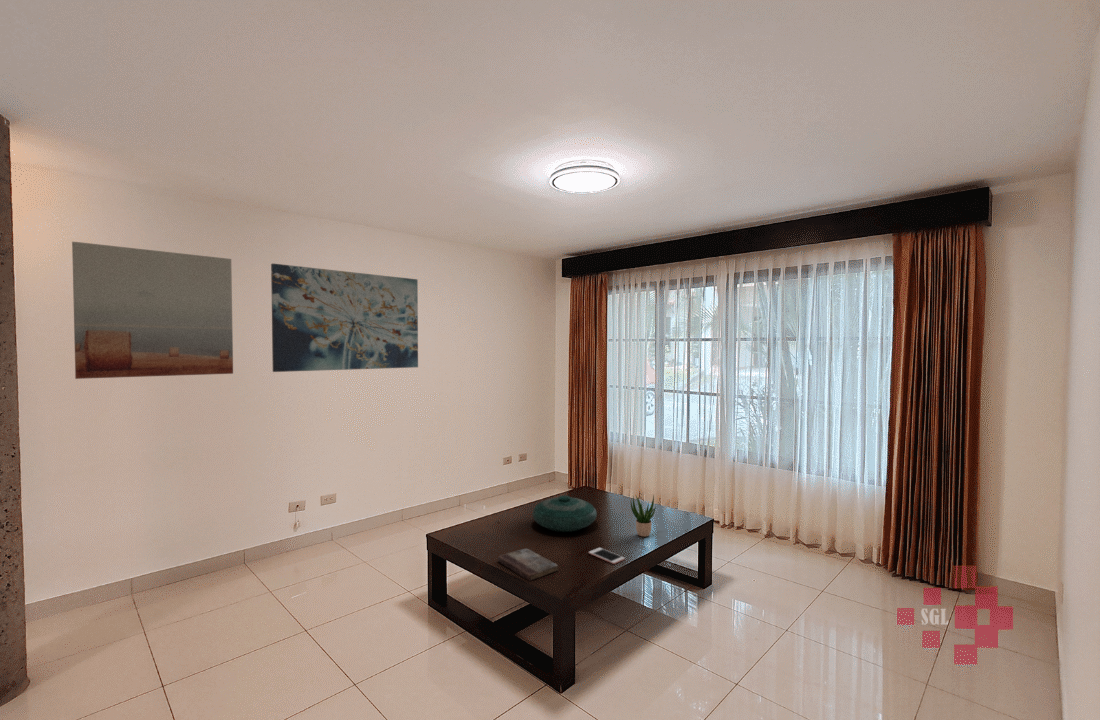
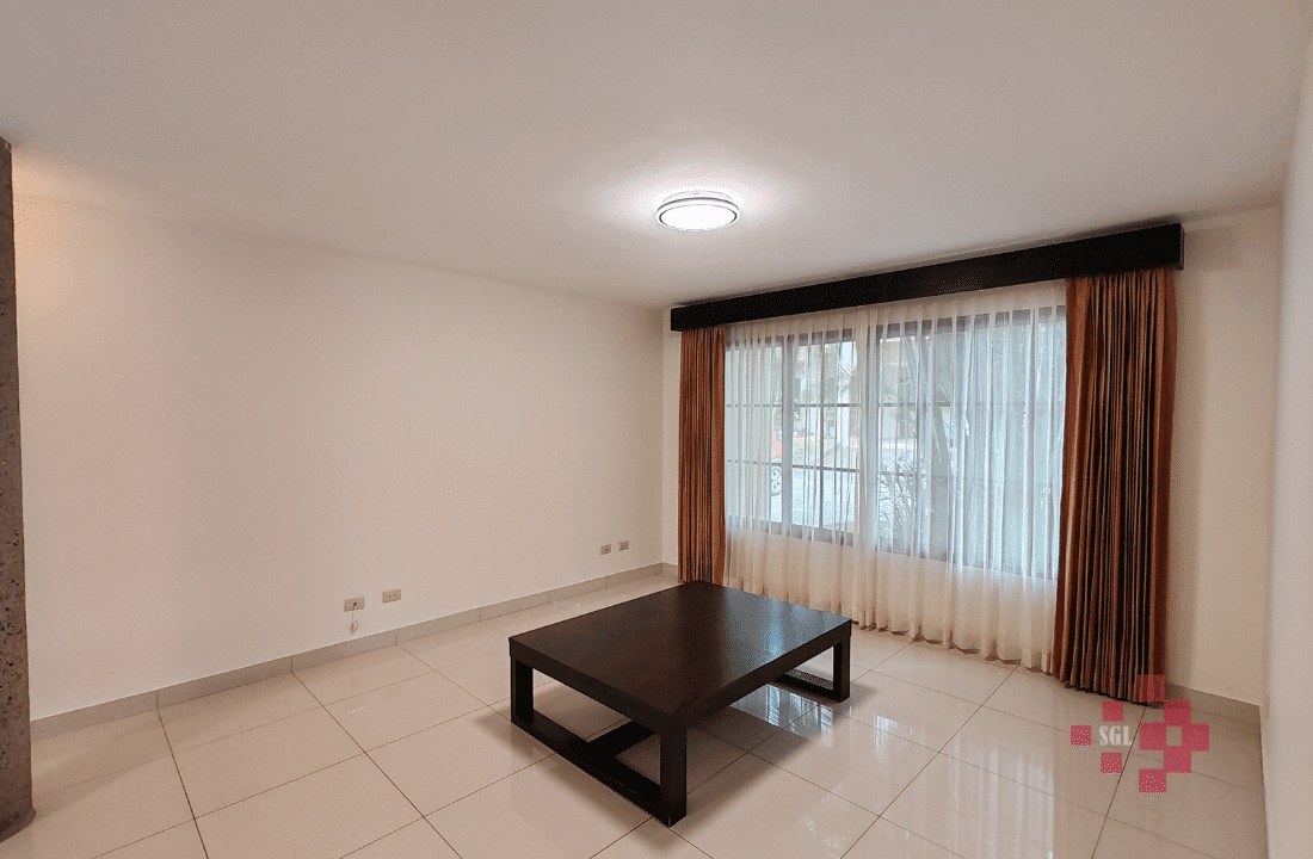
- potted plant [630,493,656,538]
- cell phone [588,547,626,565]
- wall art [270,263,419,373]
- wall art [71,241,234,380]
- decorative bowl [531,494,598,533]
- book [497,548,559,582]
